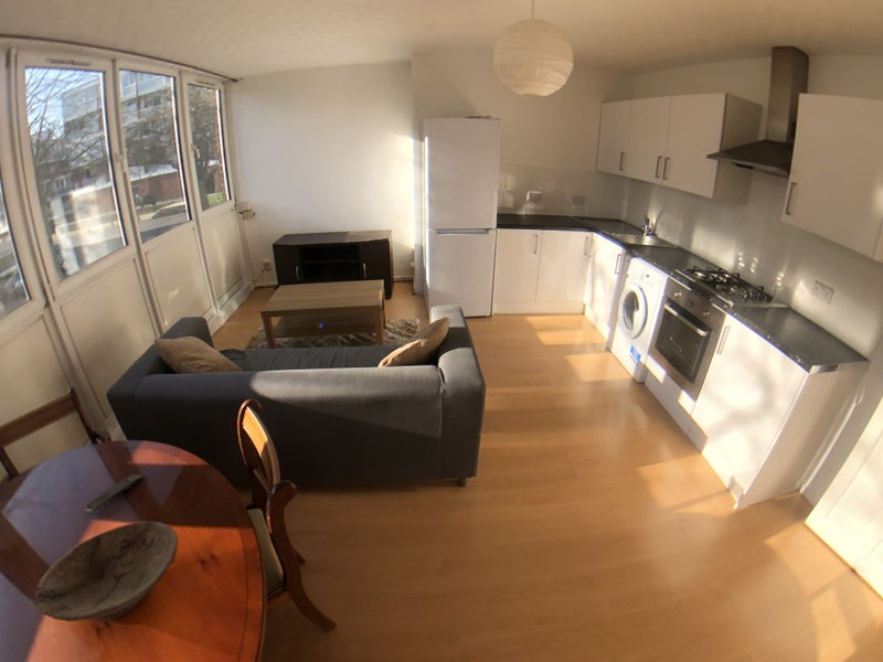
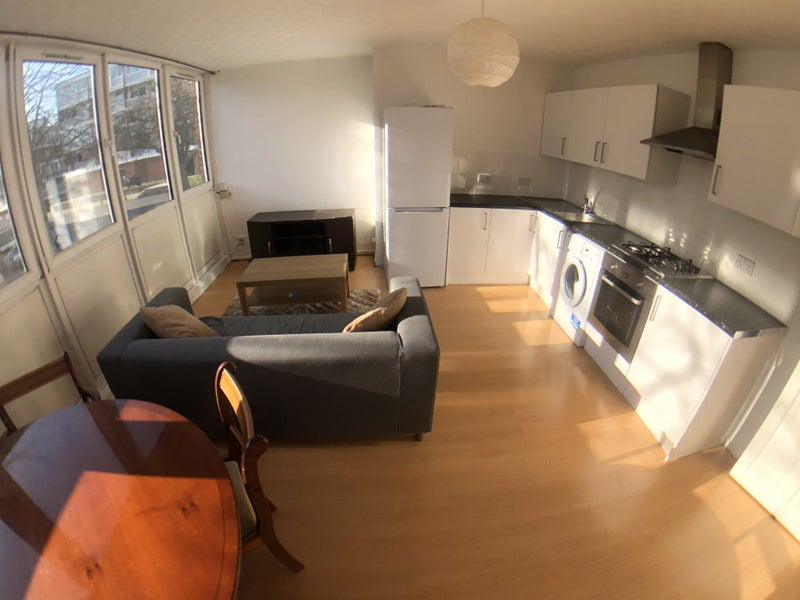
- bowl [34,520,179,622]
- remote control [85,473,145,513]
